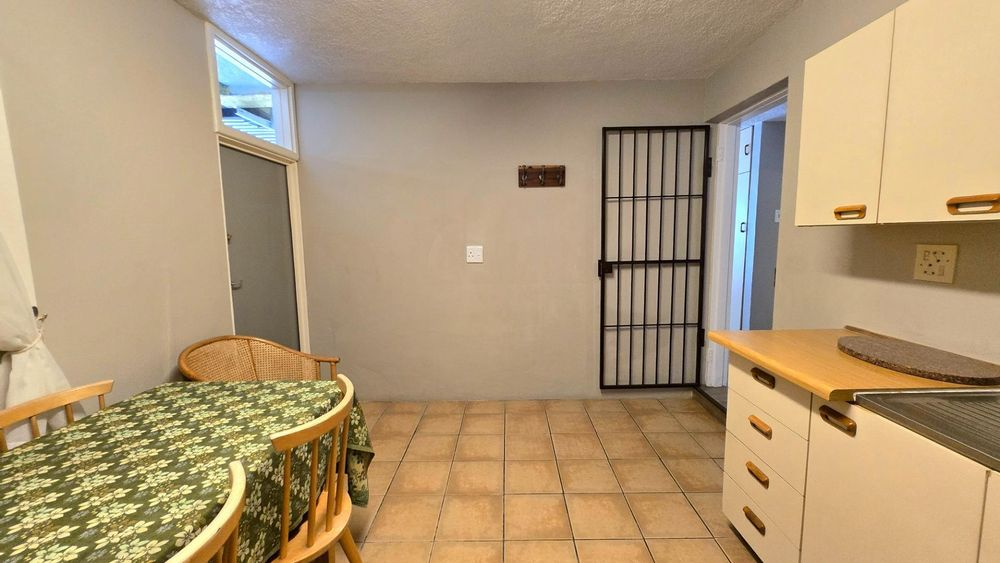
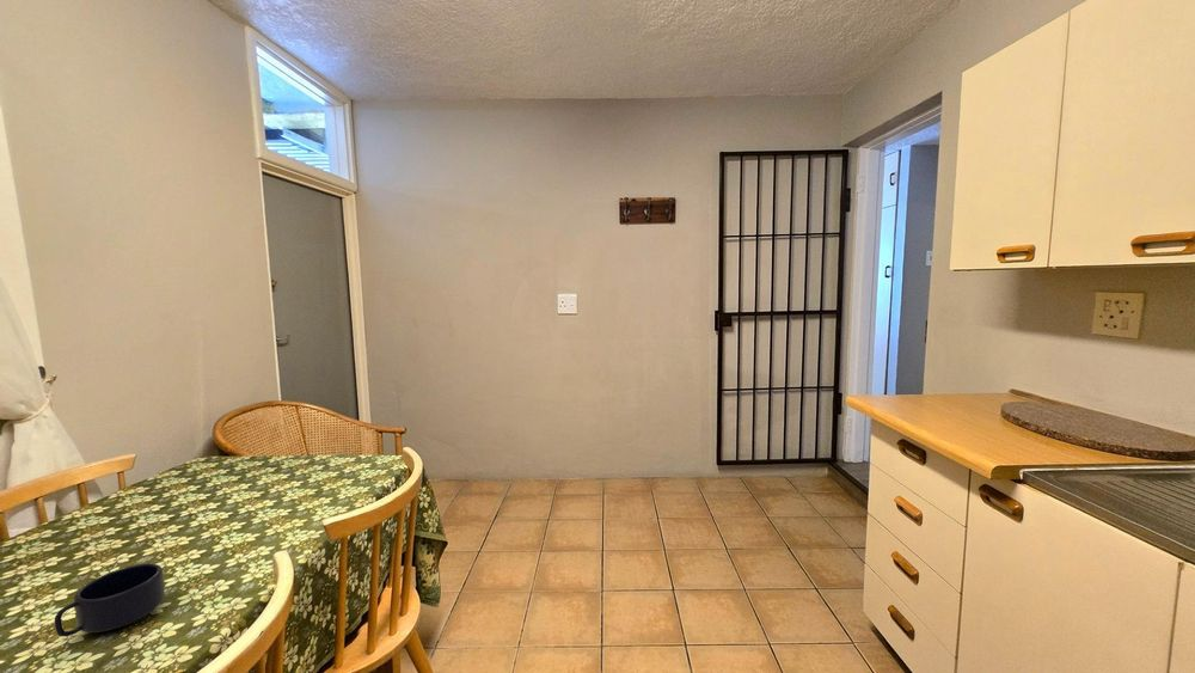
+ mug [54,563,165,637]
